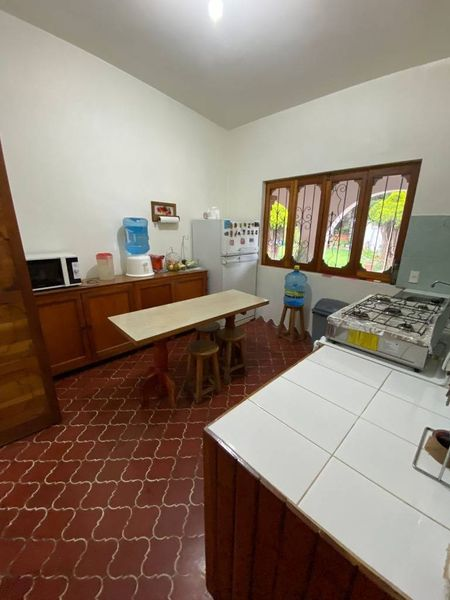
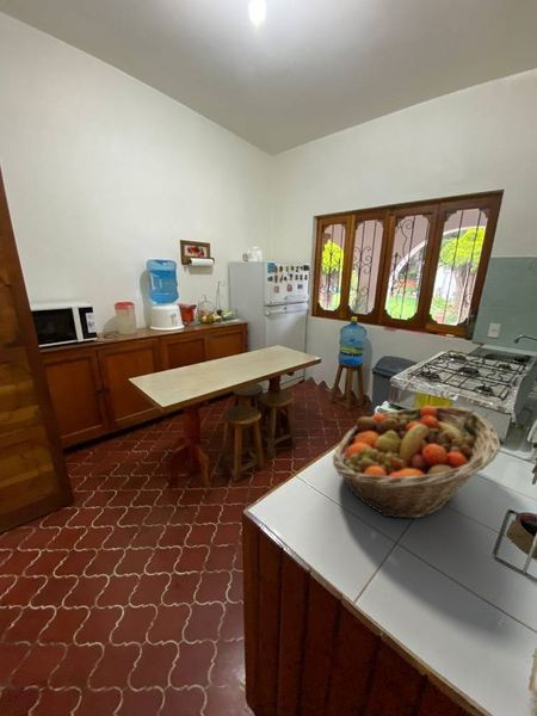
+ fruit basket [332,405,502,519]
